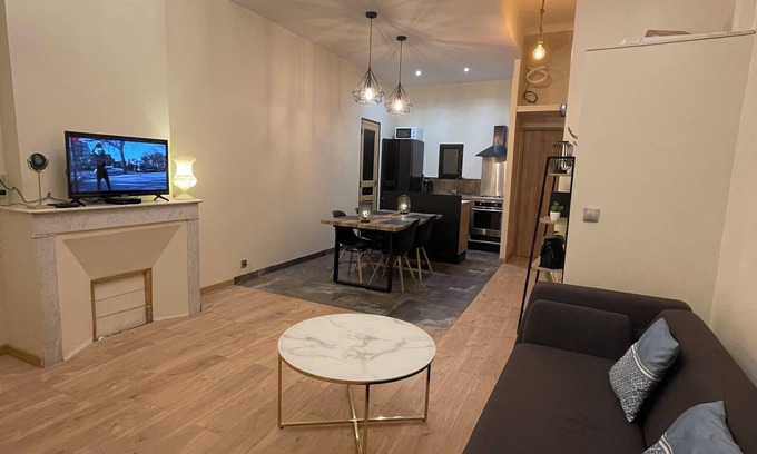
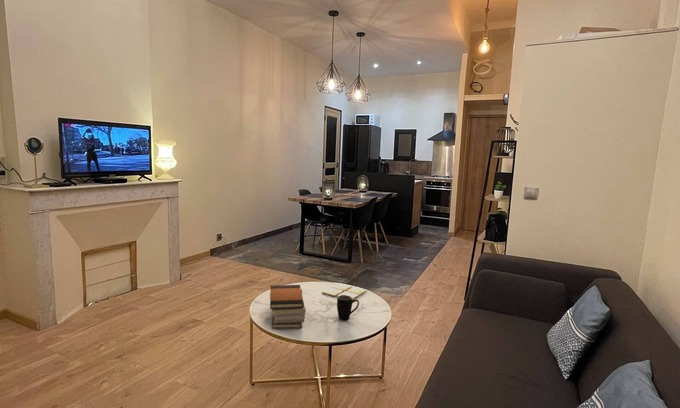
+ book stack [269,284,307,330]
+ mug [336,295,360,321]
+ drink coaster [321,282,368,300]
